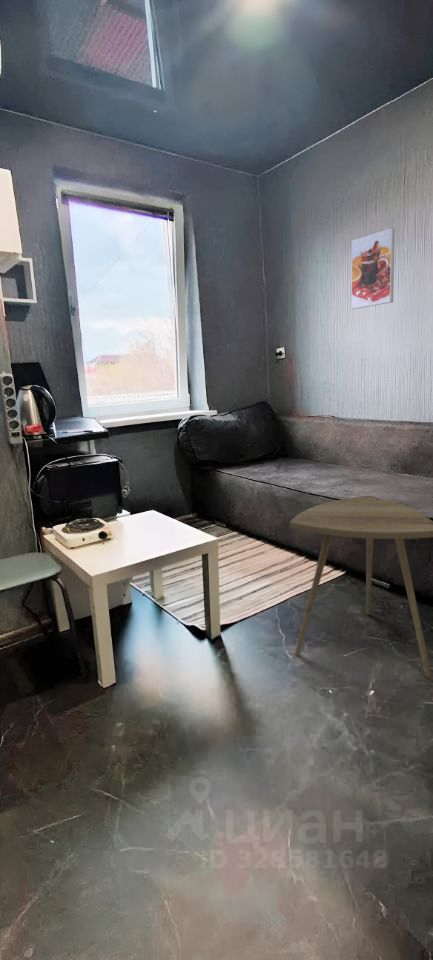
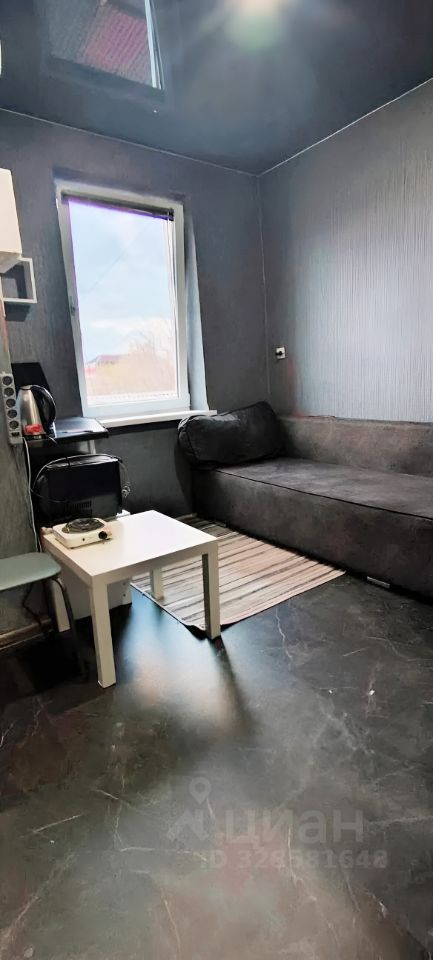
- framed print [350,227,396,310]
- side table [289,495,433,678]
